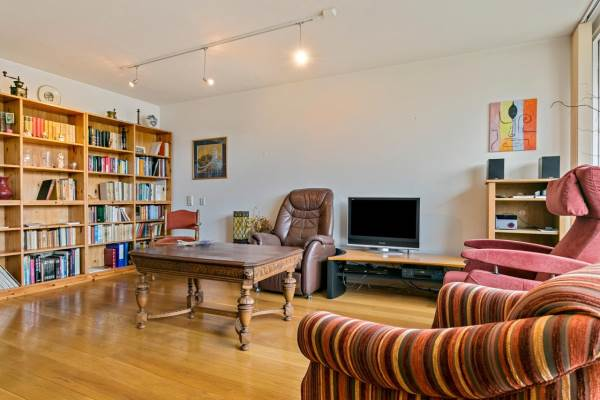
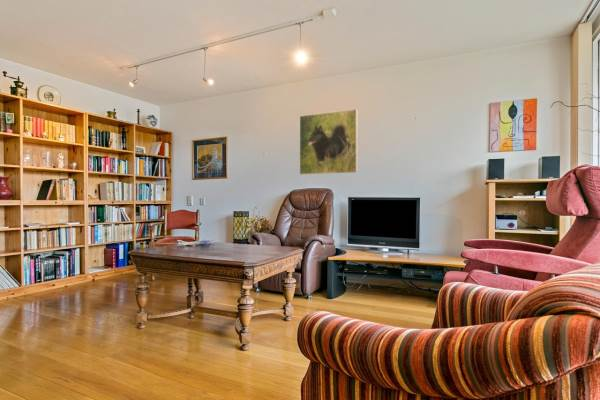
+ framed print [299,108,358,176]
